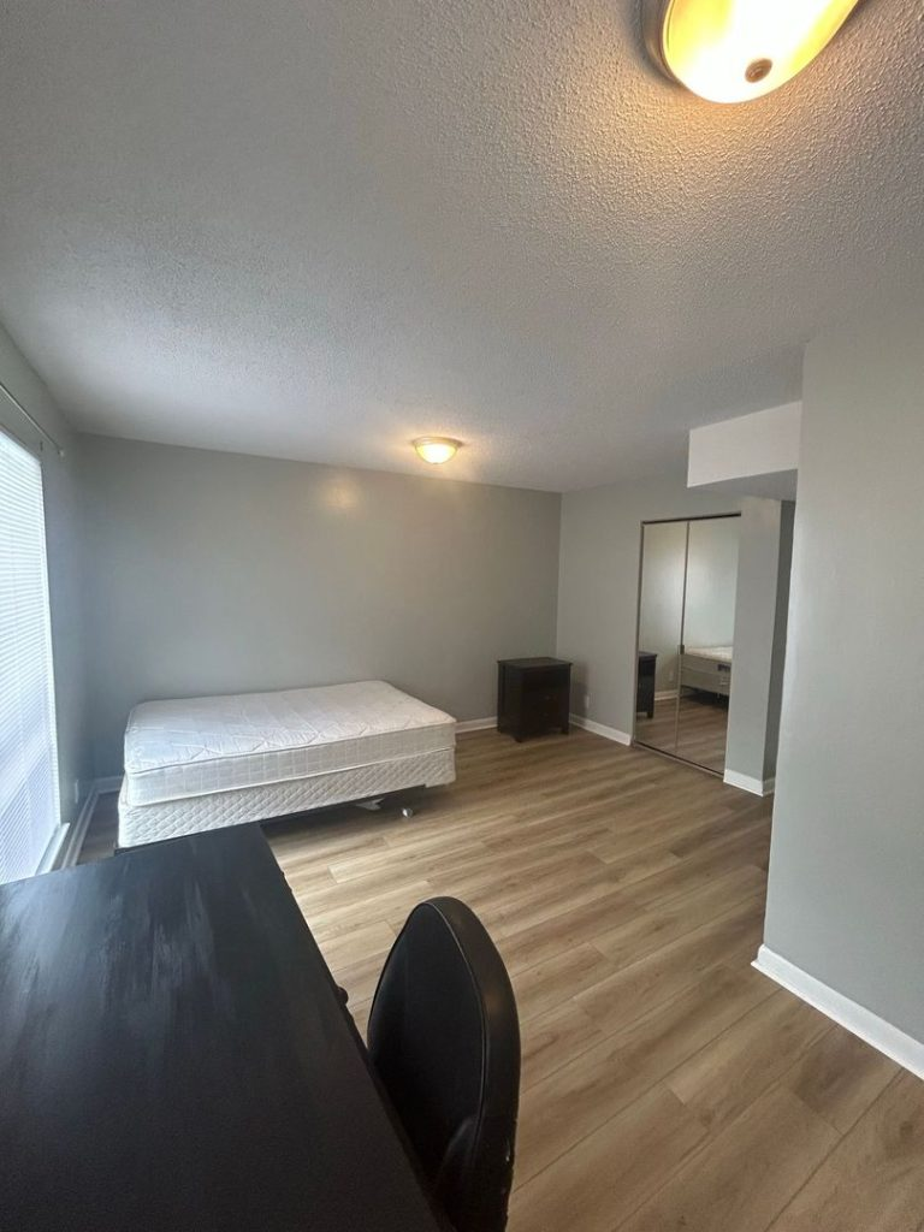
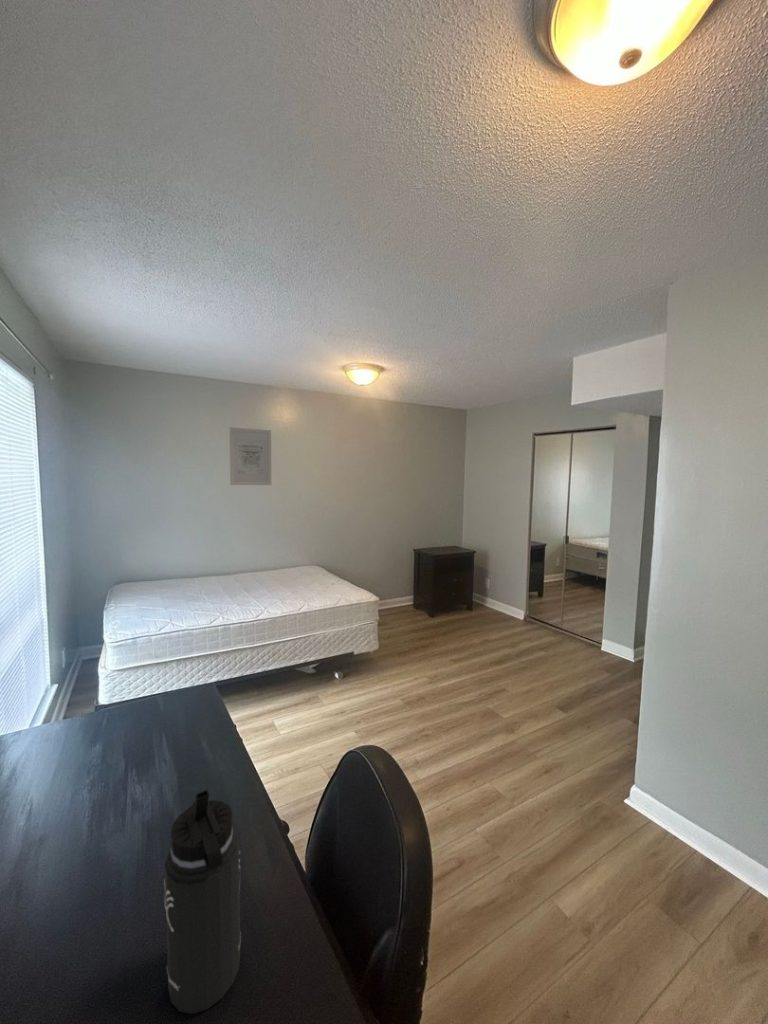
+ wall art [228,426,272,486]
+ thermos bottle [163,788,242,1015]
